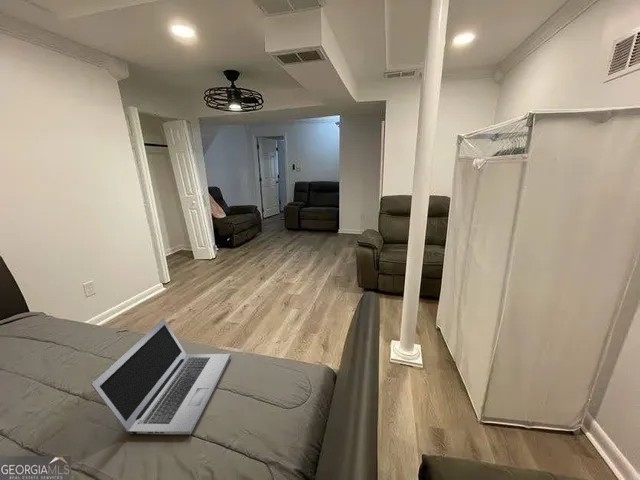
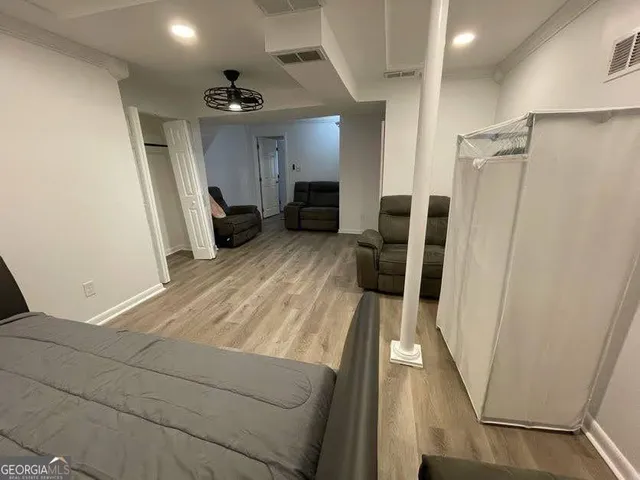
- laptop [89,318,232,435]
